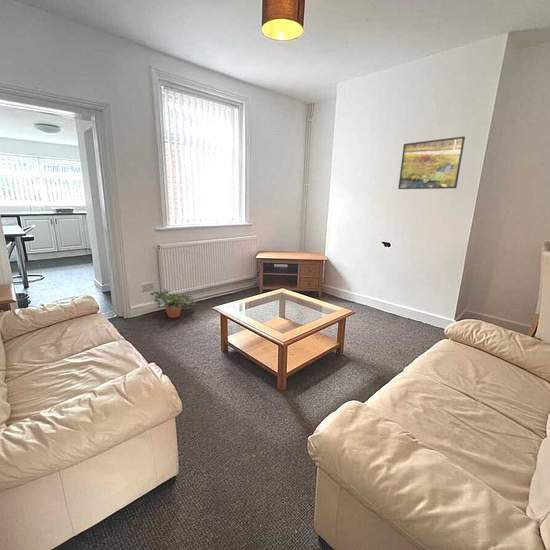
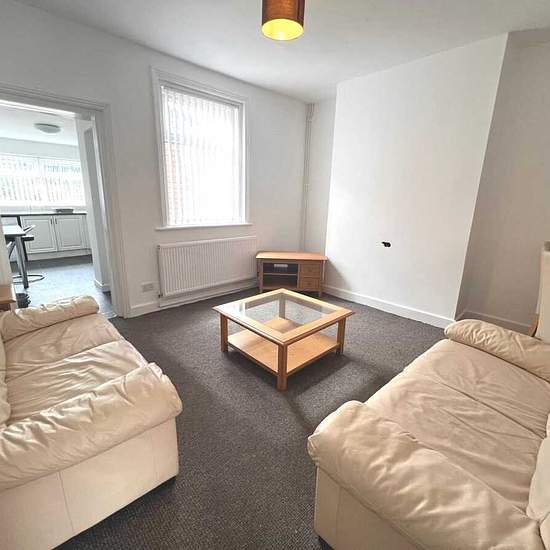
- potted plant [149,288,196,319]
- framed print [397,136,466,190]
